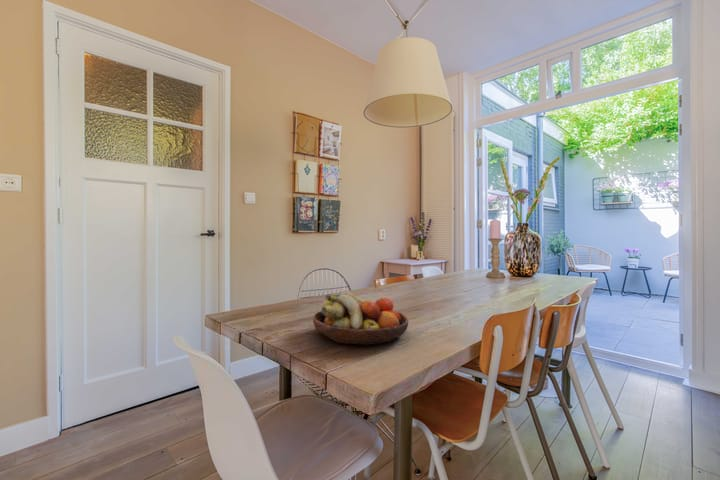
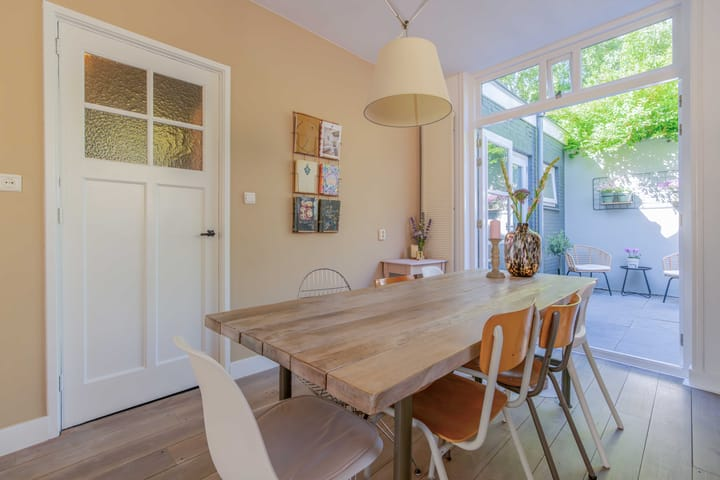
- fruit bowl [312,291,409,346]
